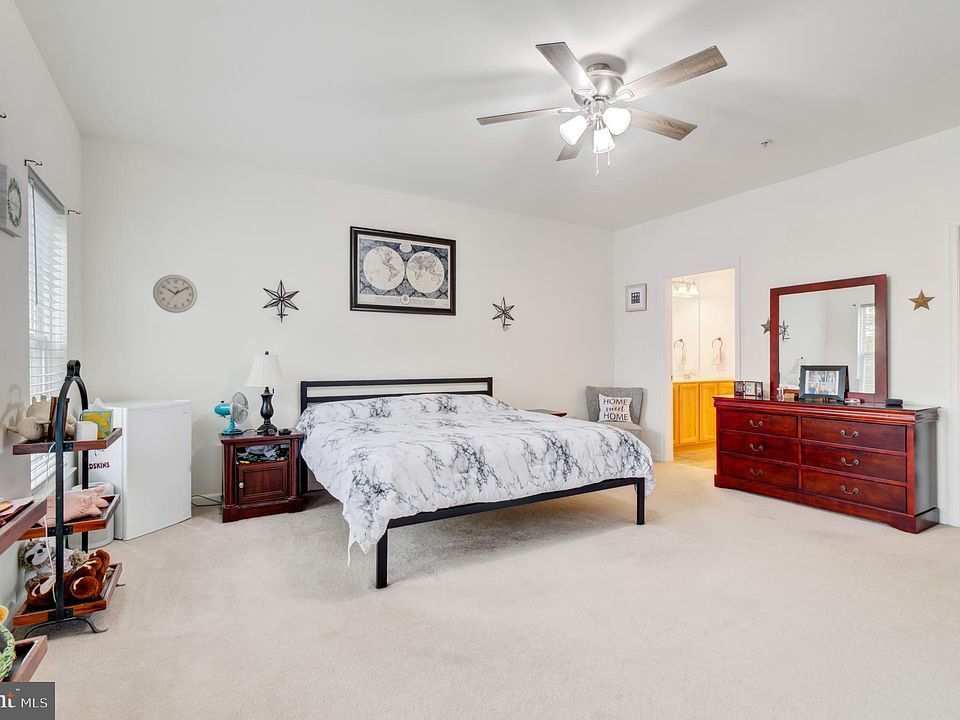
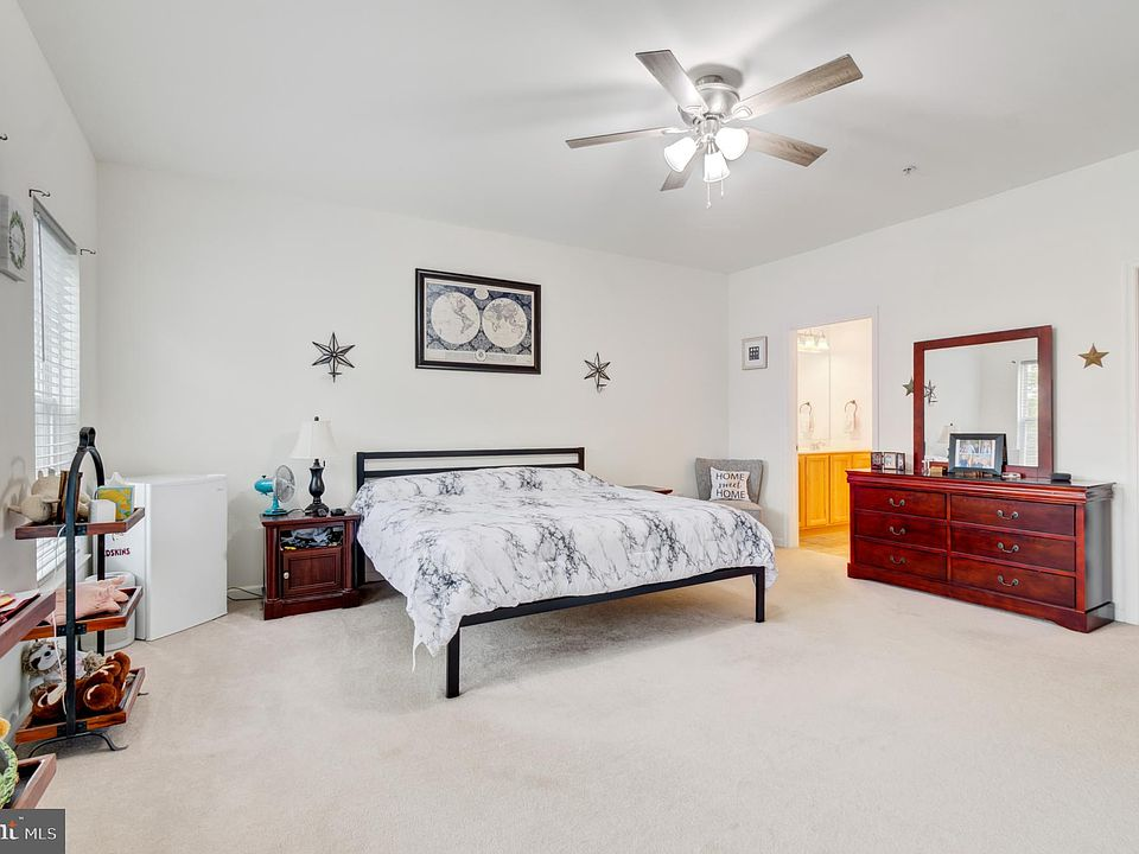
- wall clock [152,274,198,314]
